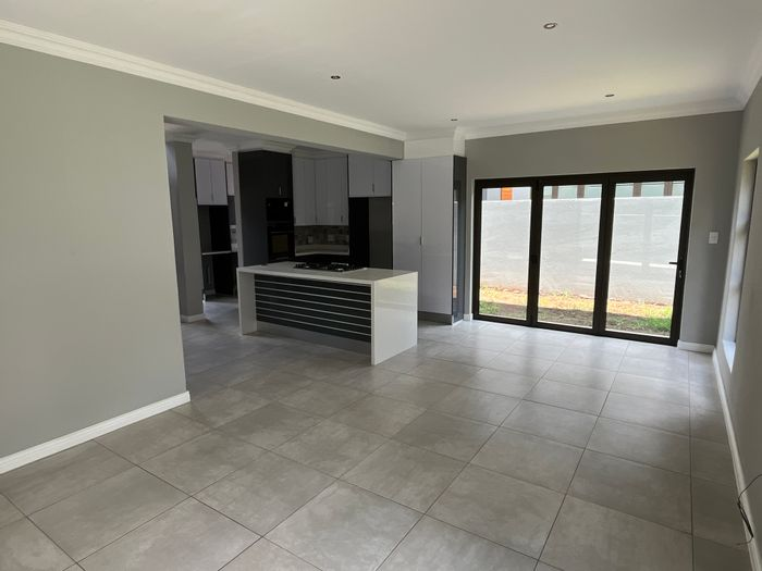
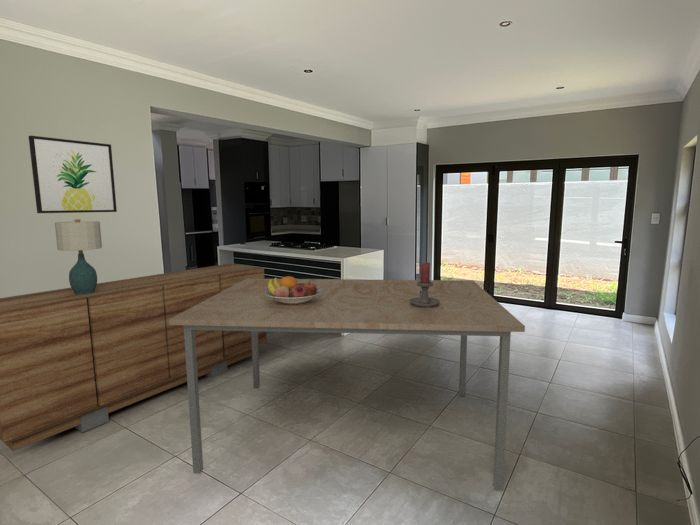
+ wall art [28,135,118,214]
+ sideboard [0,263,268,452]
+ table lamp [54,218,103,295]
+ fruit bowl [265,275,322,304]
+ candle holder [410,261,440,307]
+ dining table [169,278,526,491]
